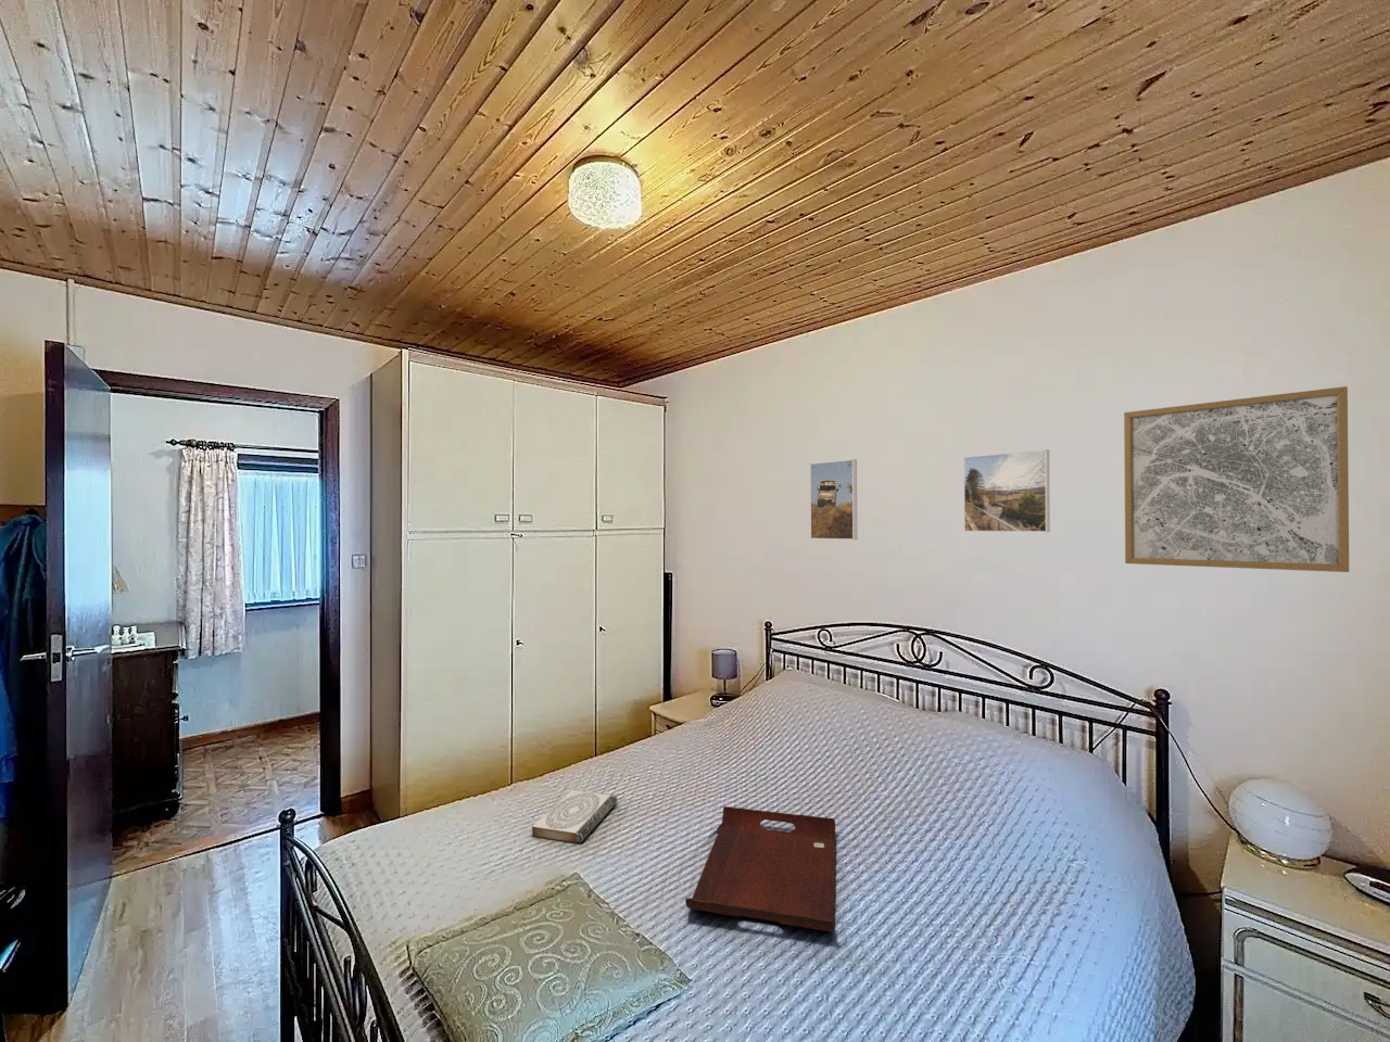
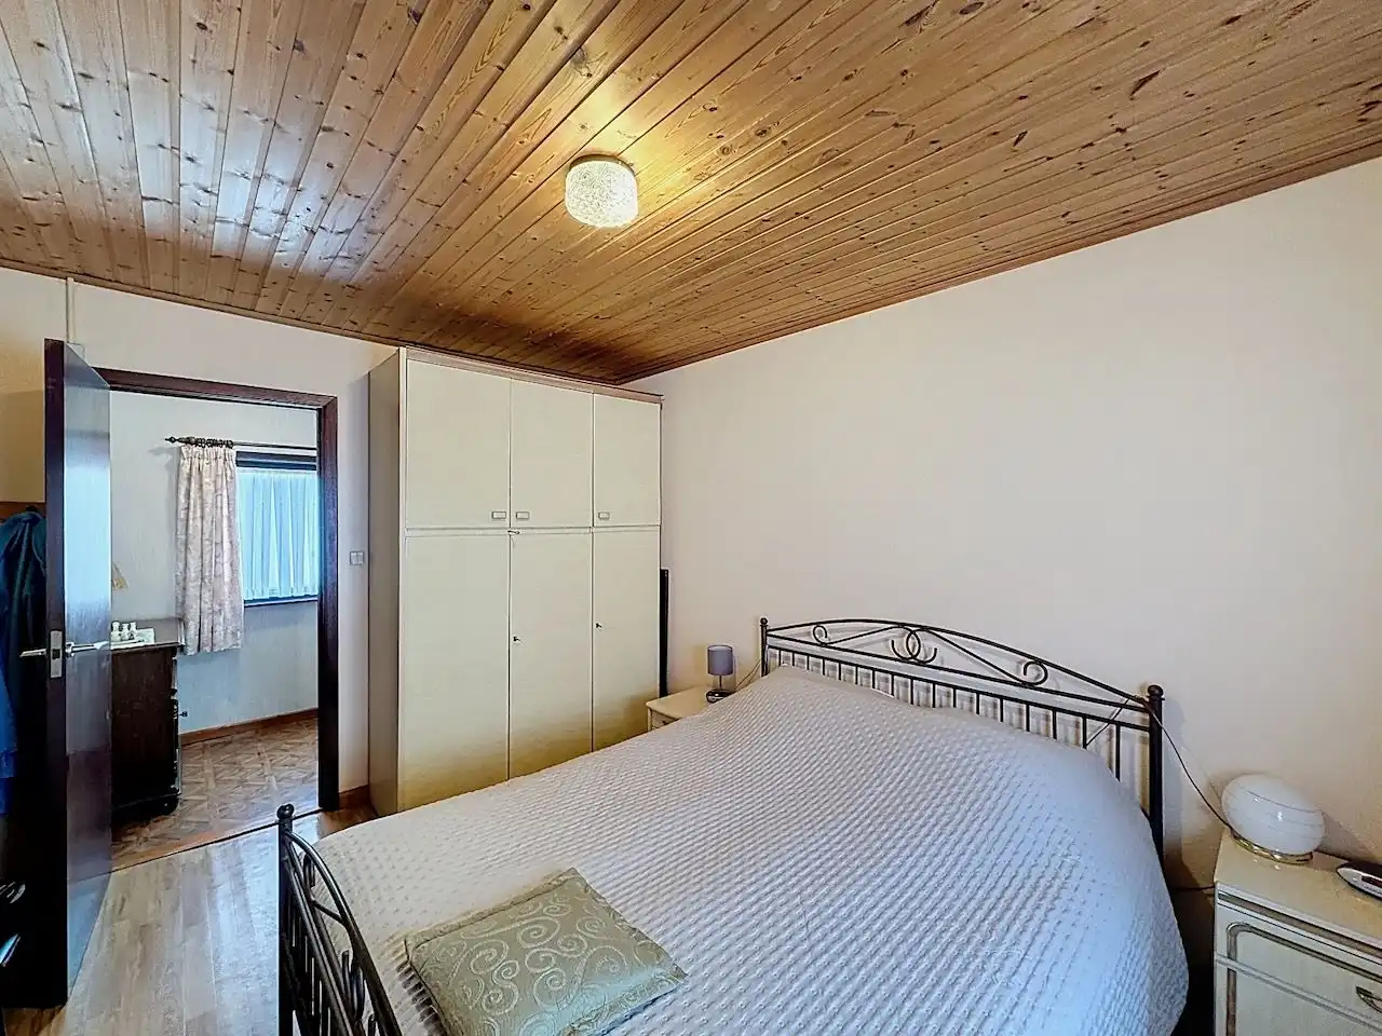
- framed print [809,458,858,541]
- book [531,789,619,845]
- wall art [1123,385,1350,574]
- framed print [962,449,1051,533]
- serving tray [684,806,837,934]
